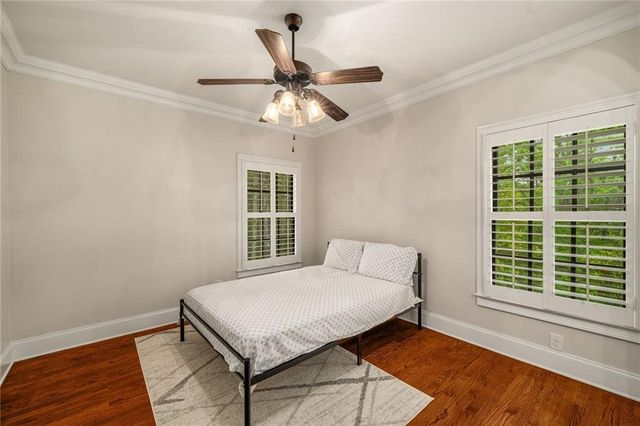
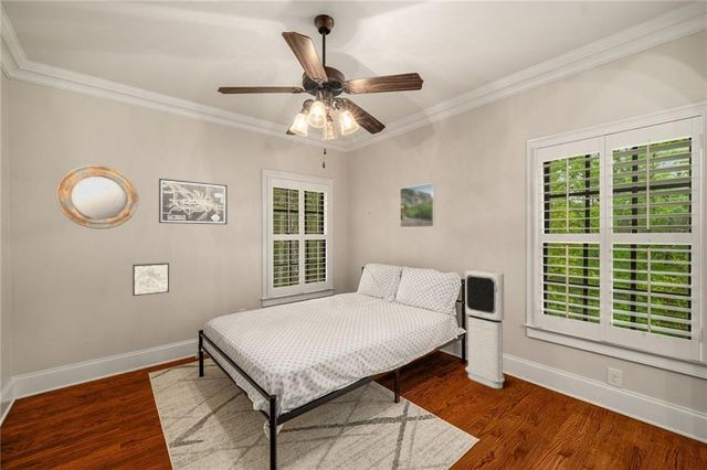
+ air purifier [464,268,506,389]
+ wall art [158,178,229,225]
+ home mirror [55,164,139,229]
+ wall art [131,261,170,297]
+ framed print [399,182,436,228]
